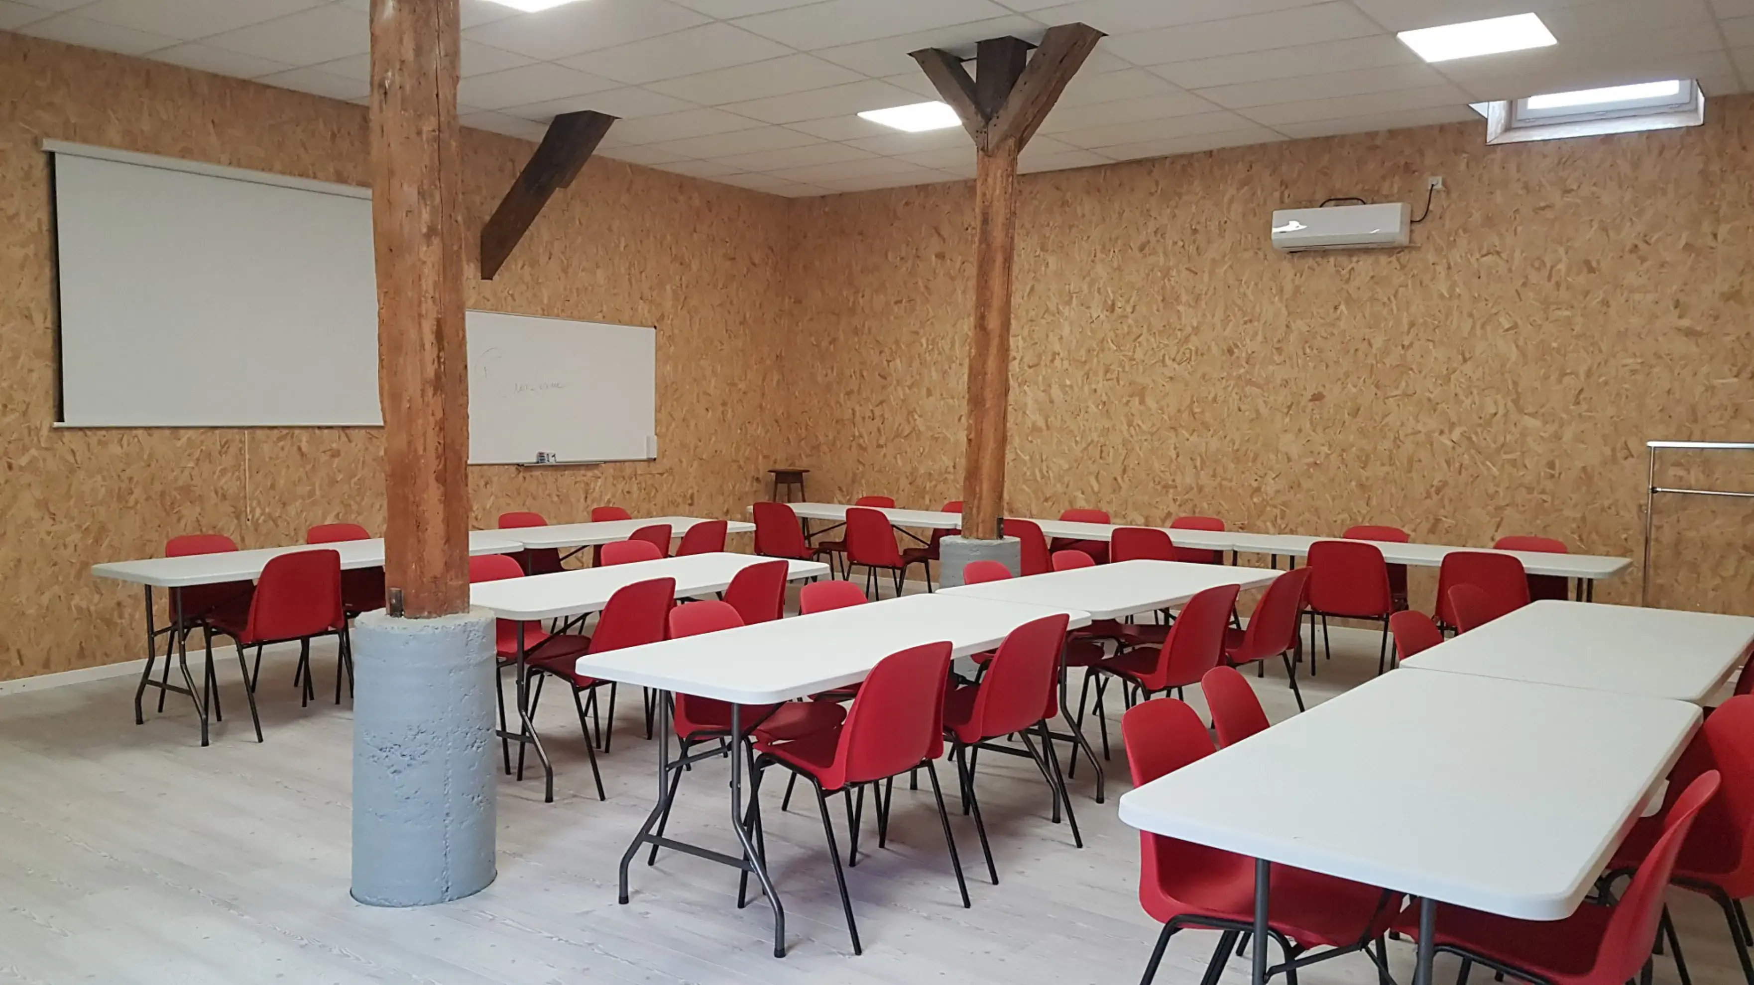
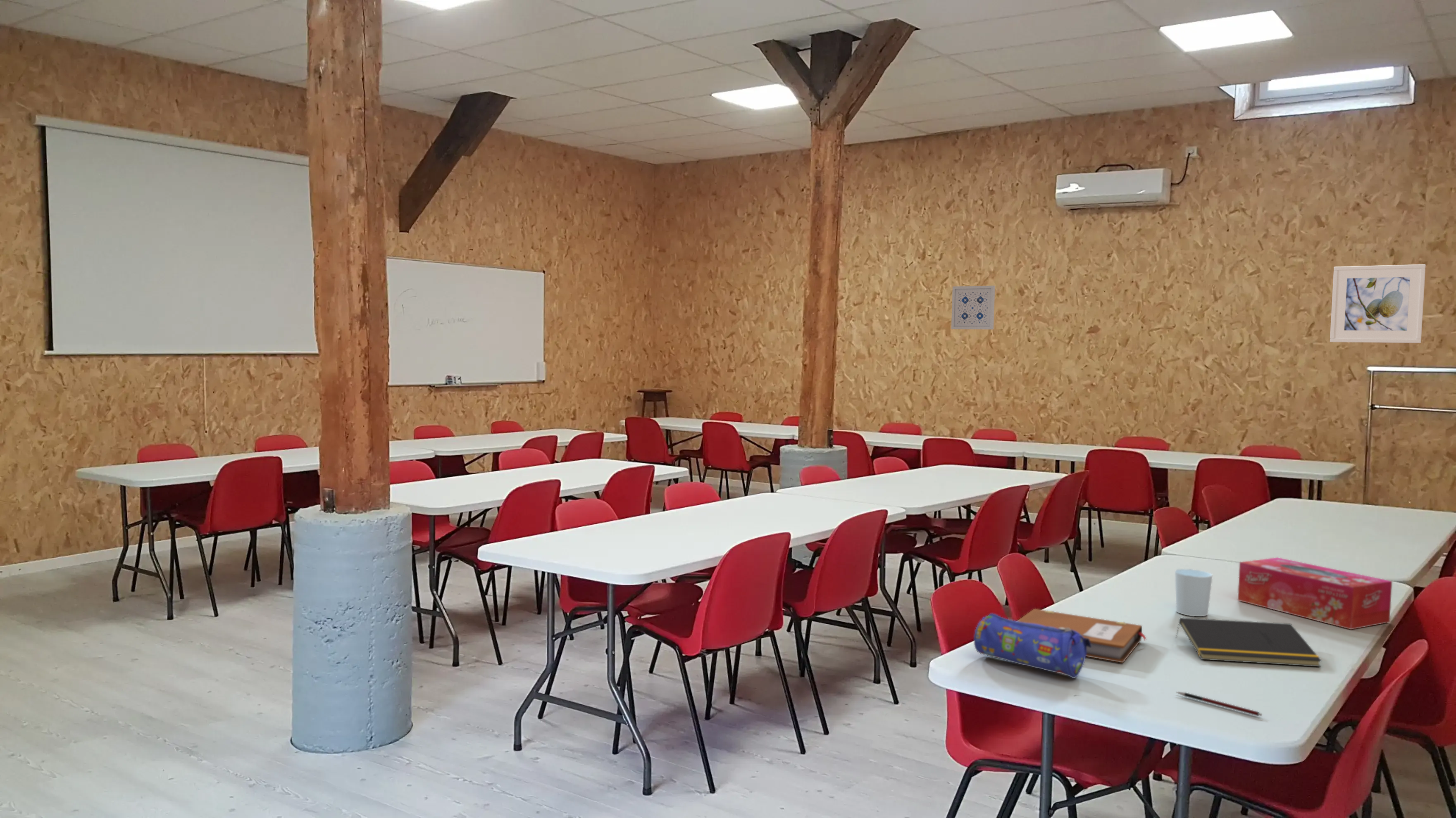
+ wall art [951,285,996,330]
+ cup [1175,568,1213,617]
+ pencil case [974,613,1092,679]
+ notepad [1175,617,1322,667]
+ pen [1176,691,1263,716]
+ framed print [1330,264,1426,343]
+ tissue box [1237,557,1392,630]
+ notebook [1017,608,1147,663]
